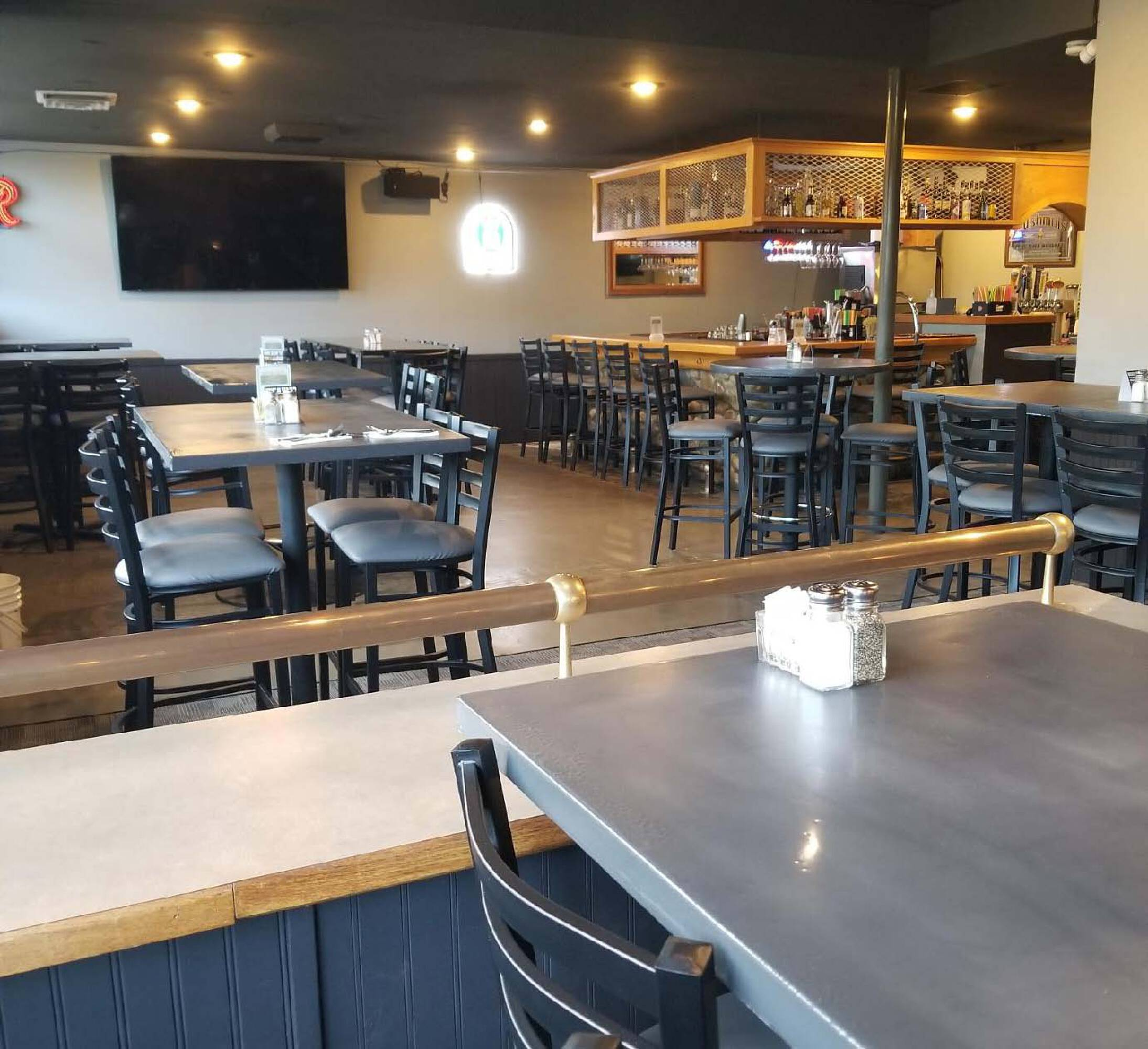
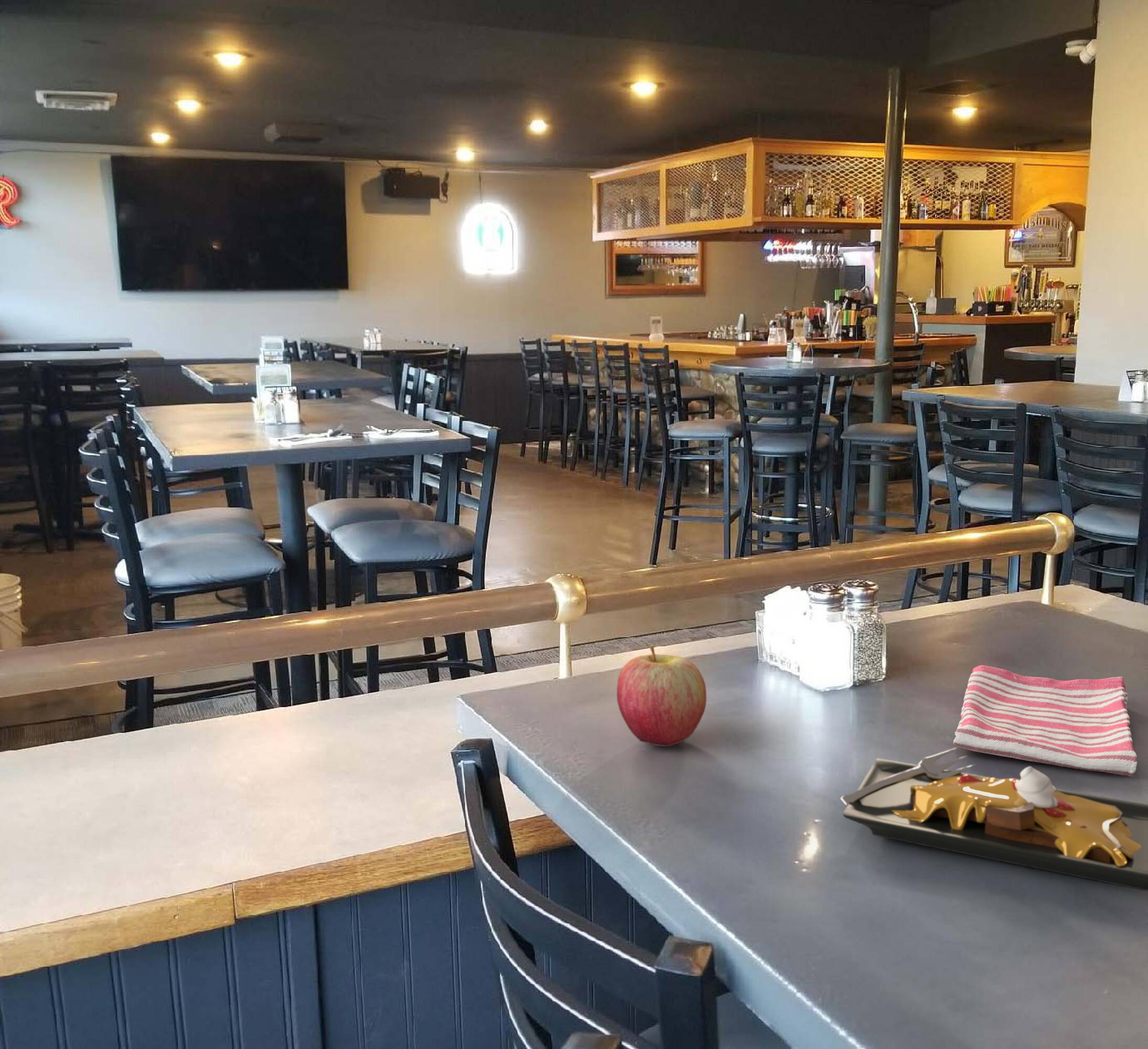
+ apple [616,645,707,747]
+ plate [839,747,1148,891]
+ dish towel [953,665,1138,777]
